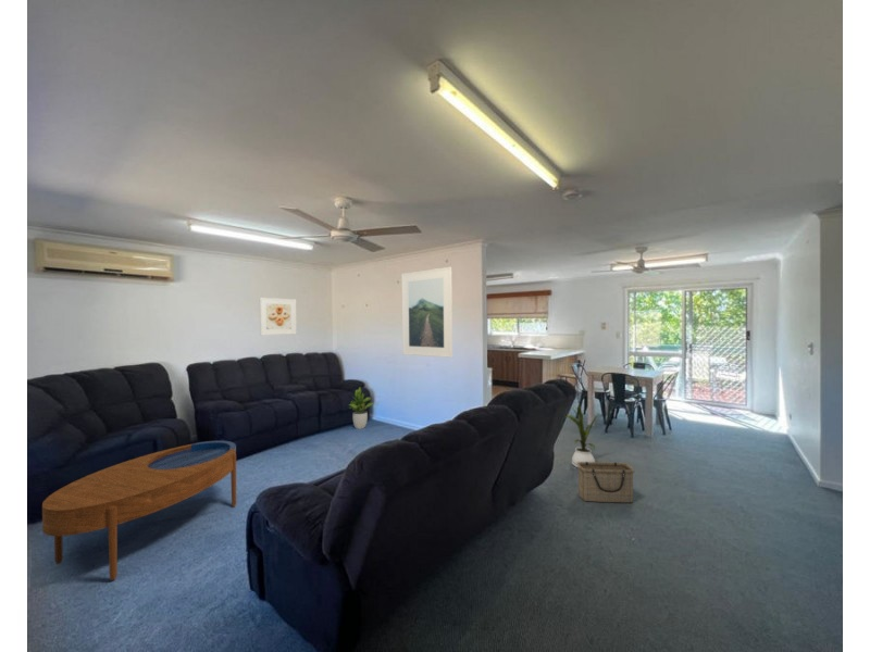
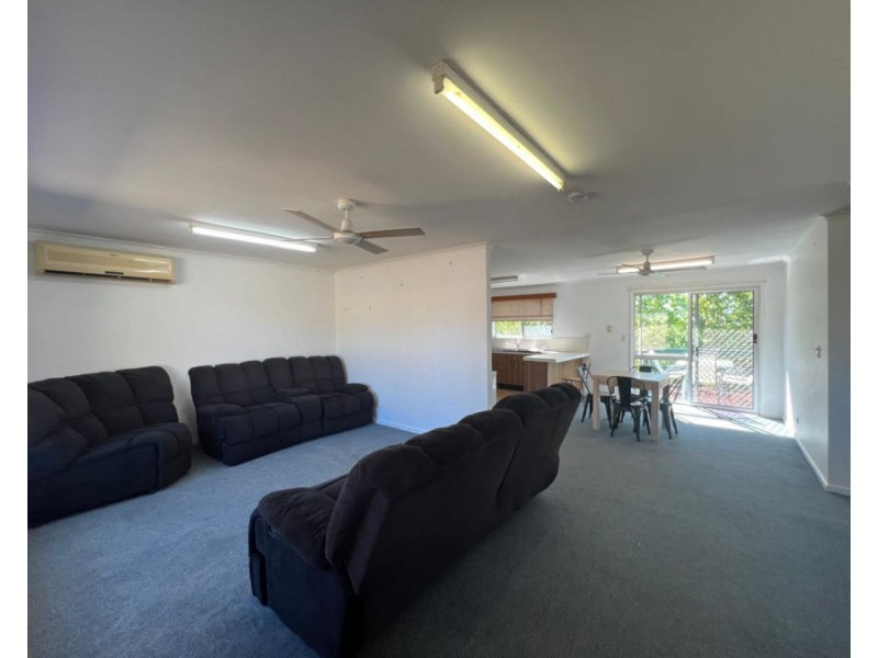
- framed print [259,297,298,336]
- house plant [566,404,601,469]
- coffee table [41,440,237,581]
- basket [576,461,636,503]
- potted plant [347,386,374,430]
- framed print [401,266,453,359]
